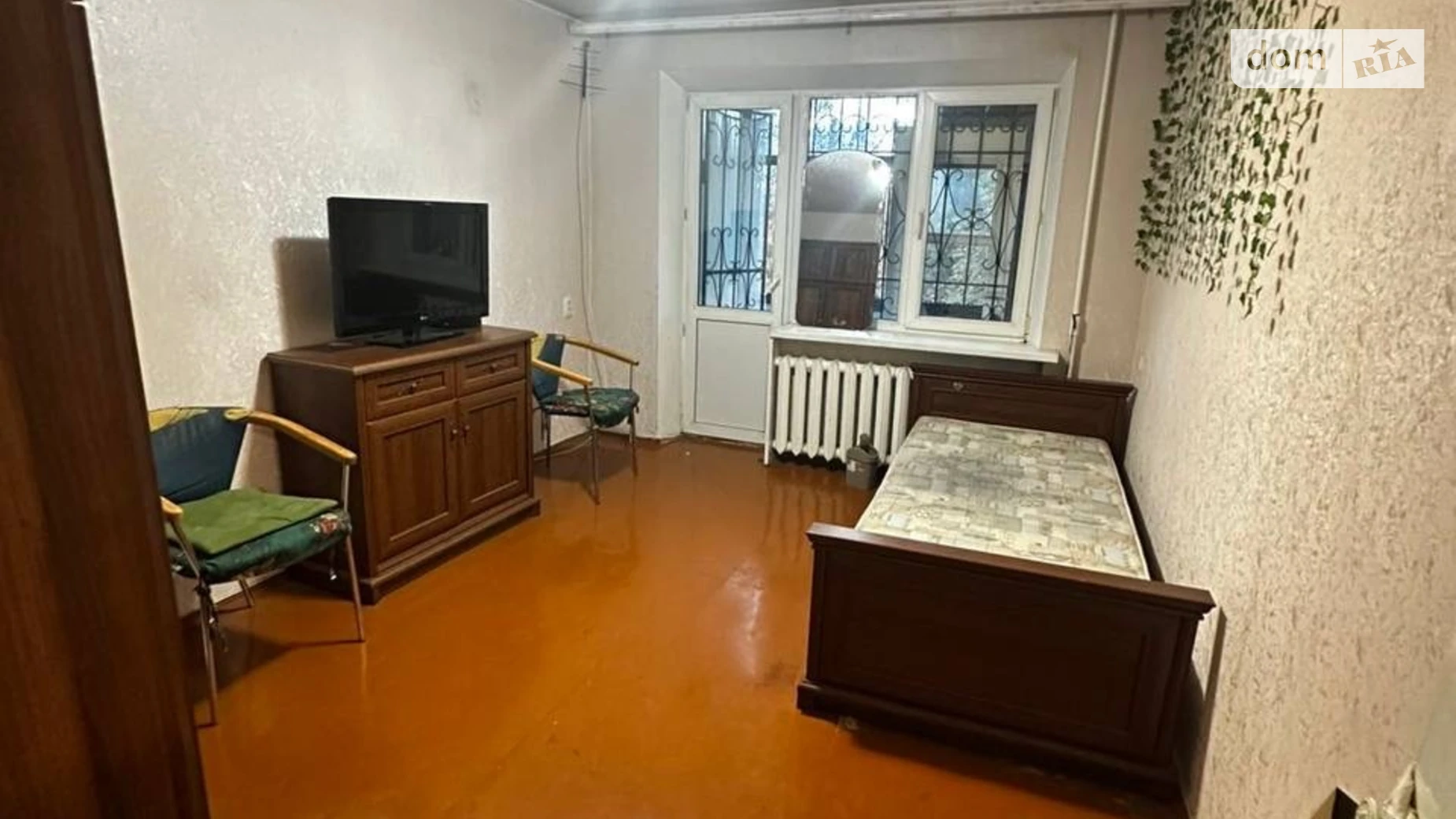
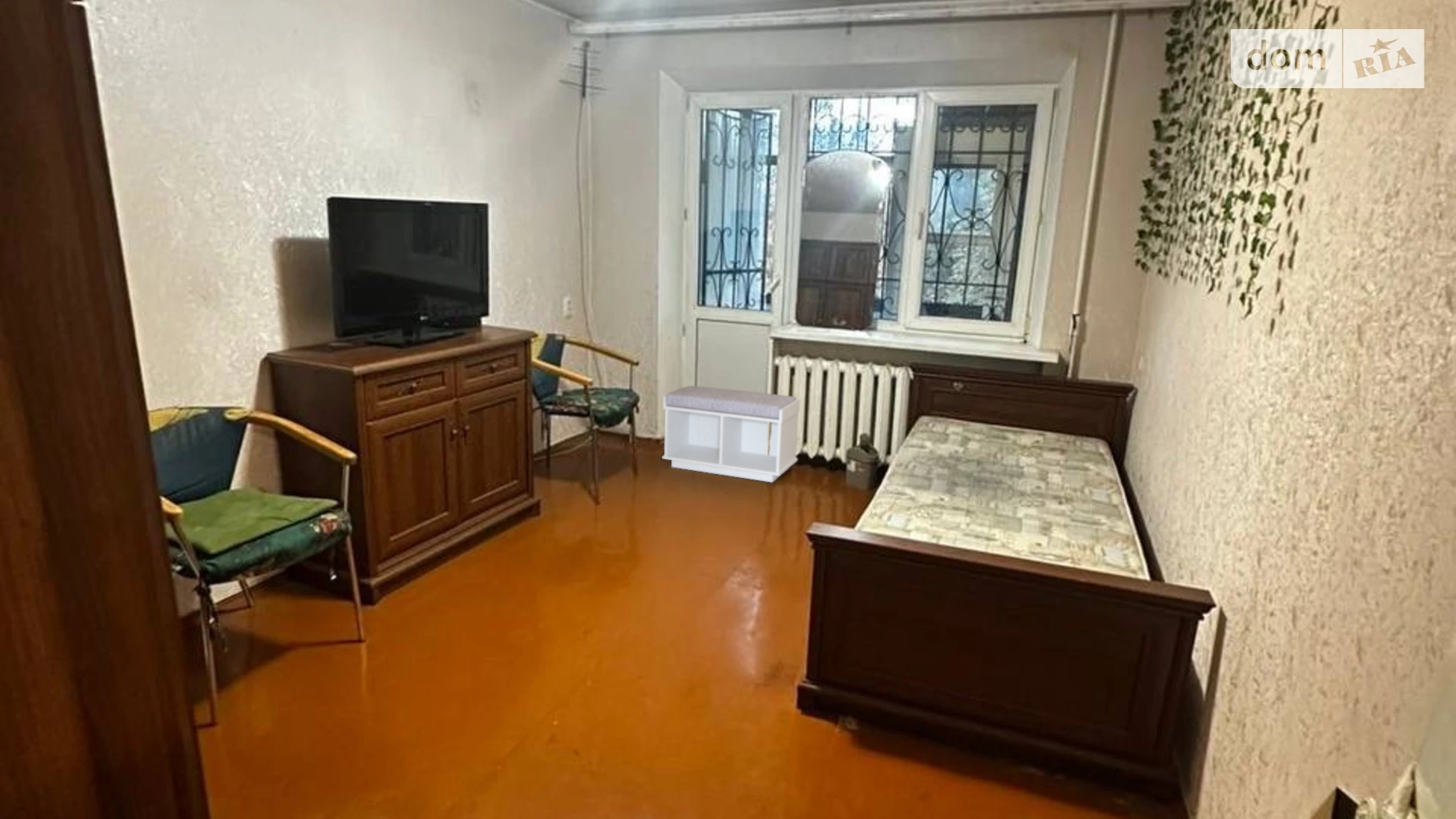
+ bench [662,385,801,483]
